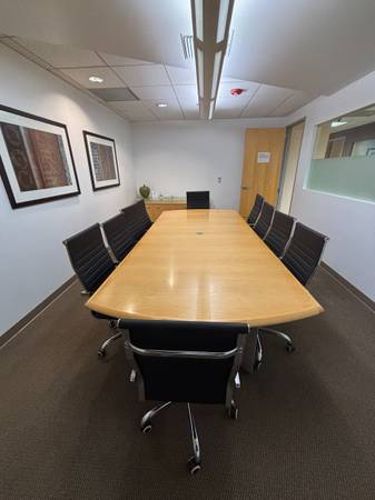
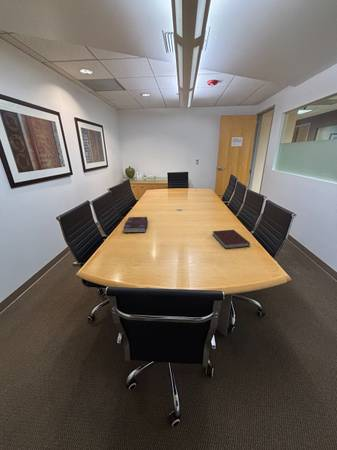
+ notebook [211,229,251,250]
+ book [122,216,149,234]
